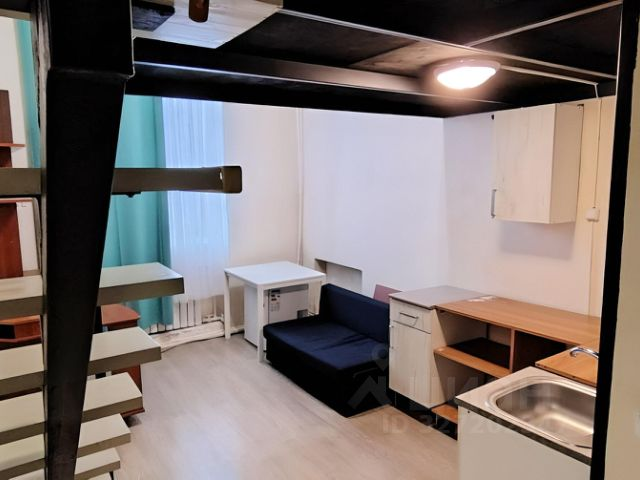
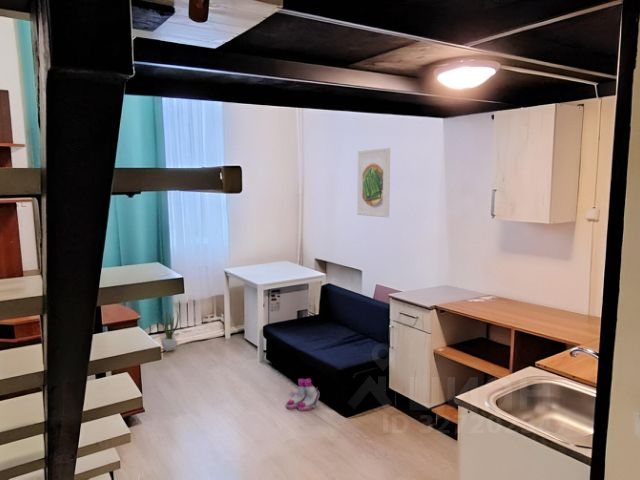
+ boots [285,377,320,411]
+ potted plant [160,310,180,352]
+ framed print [356,147,391,218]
